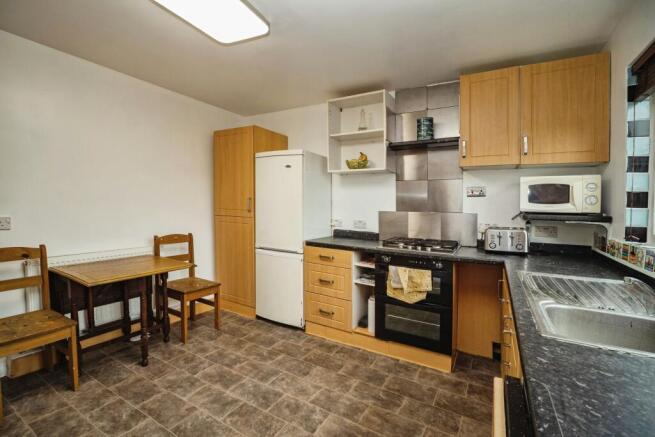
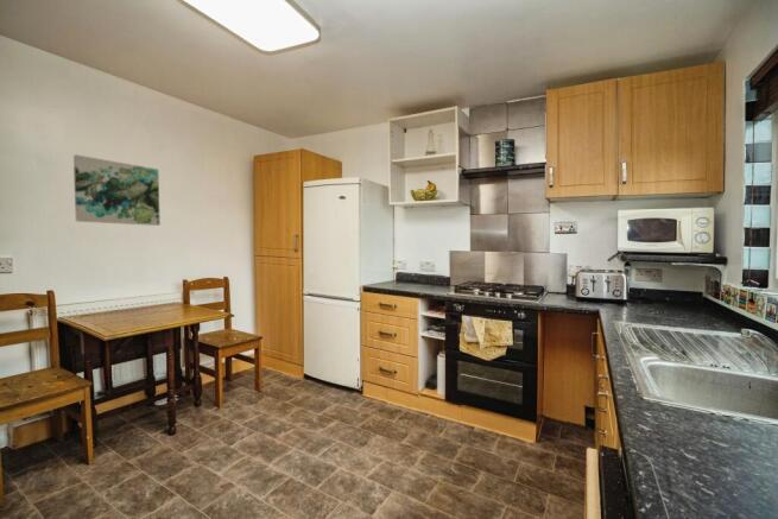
+ wall art [72,153,162,227]
